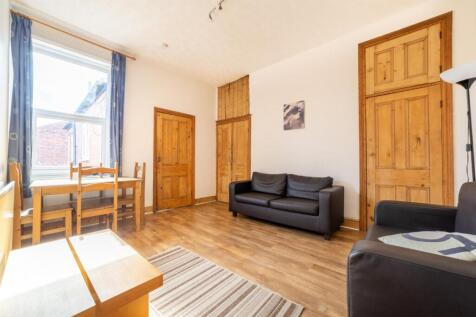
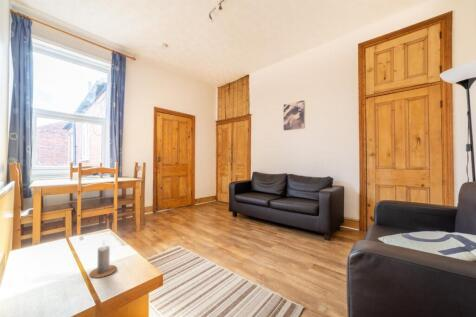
+ candle [88,238,118,279]
